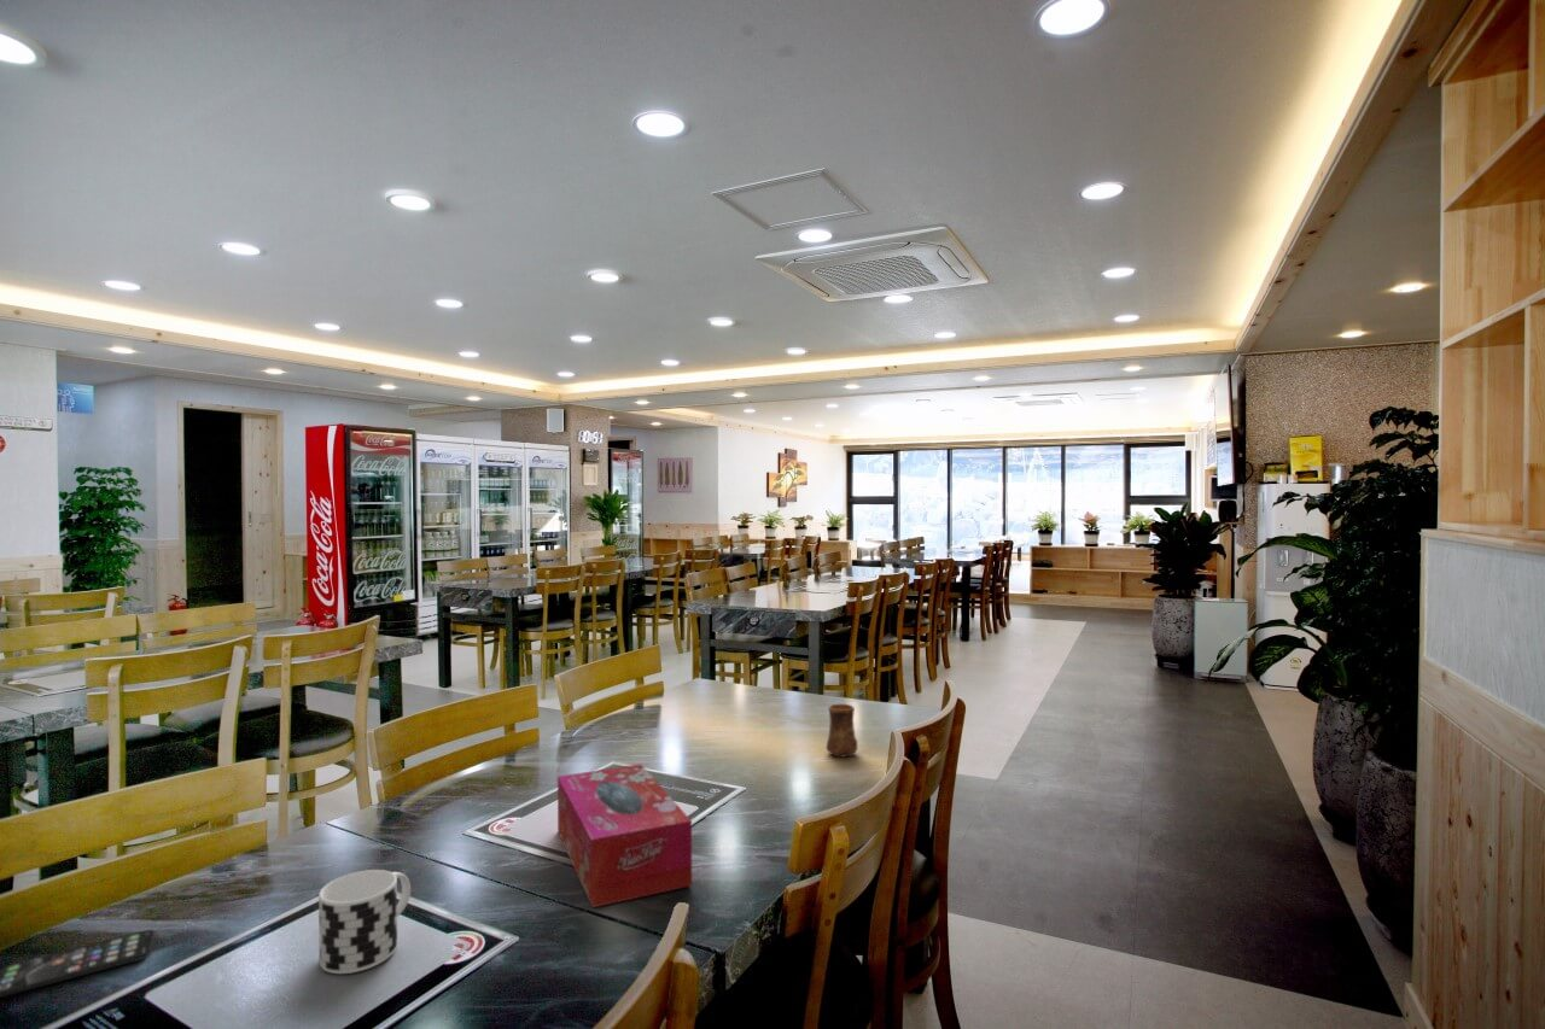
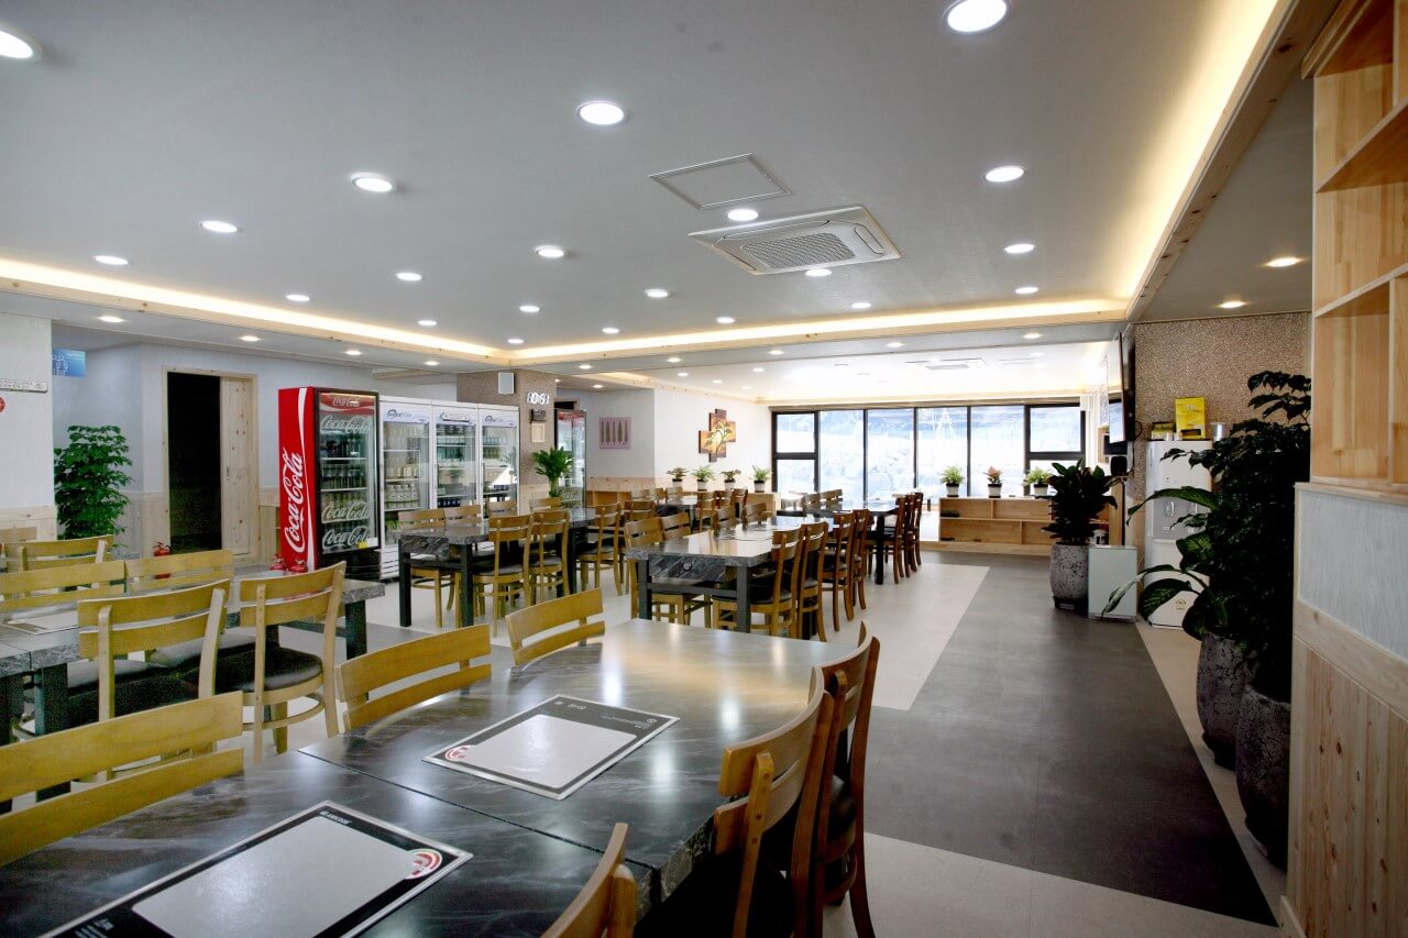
- cup [317,869,412,975]
- smartphone [0,929,156,999]
- tissue box [556,762,693,908]
- cup [824,703,858,758]
